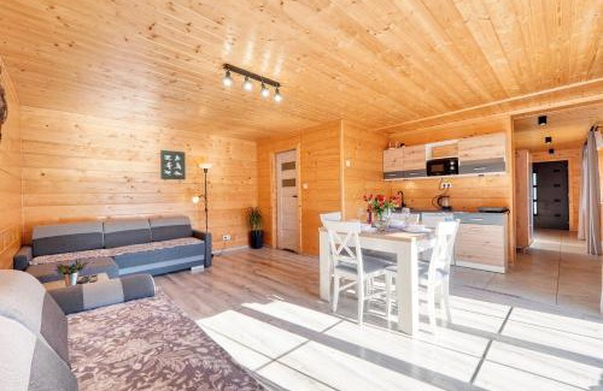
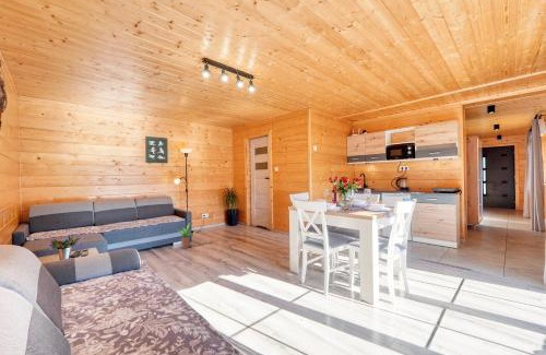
+ potted plant [175,223,198,250]
